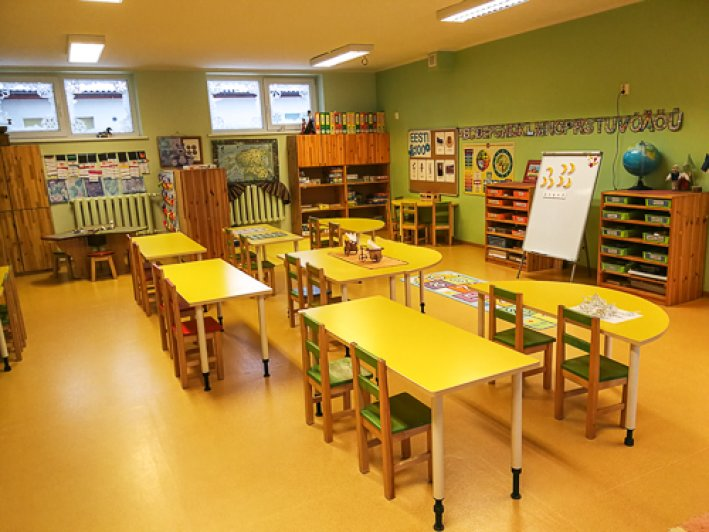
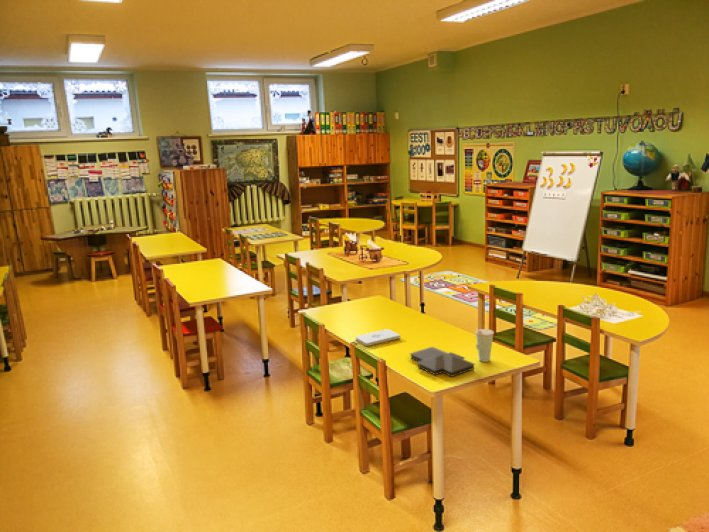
+ notepad [354,328,401,347]
+ cup [474,328,495,363]
+ papers [409,346,476,378]
